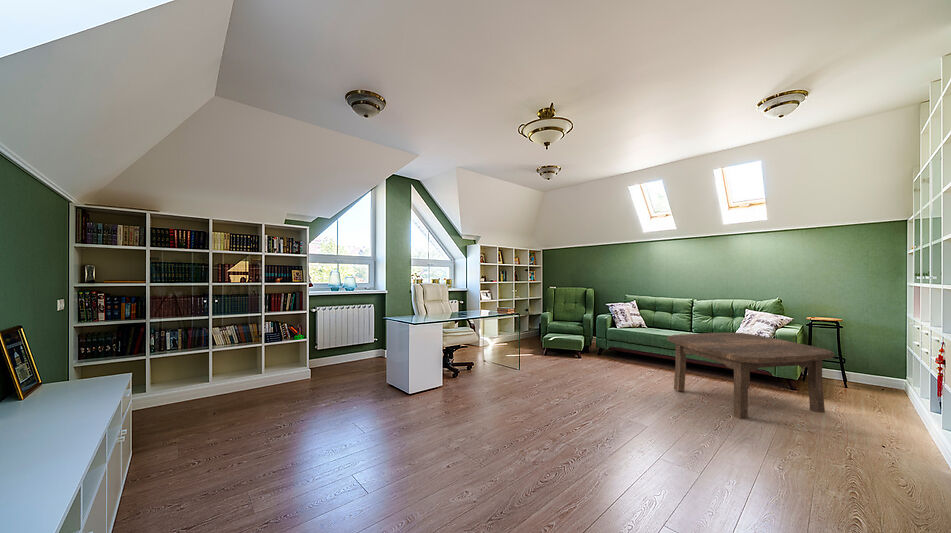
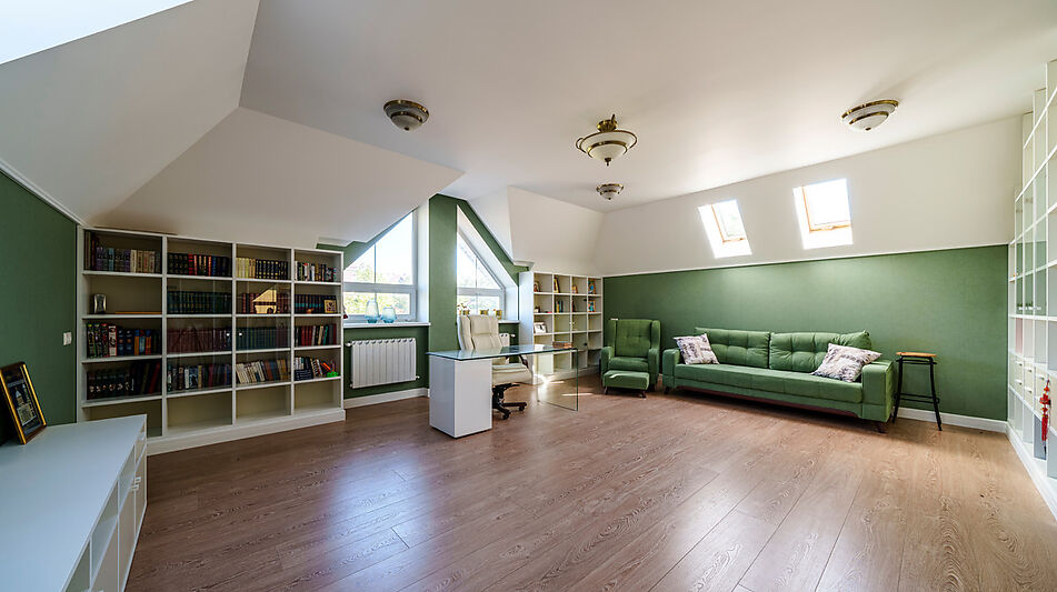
- coffee table [666,332,835,420]
